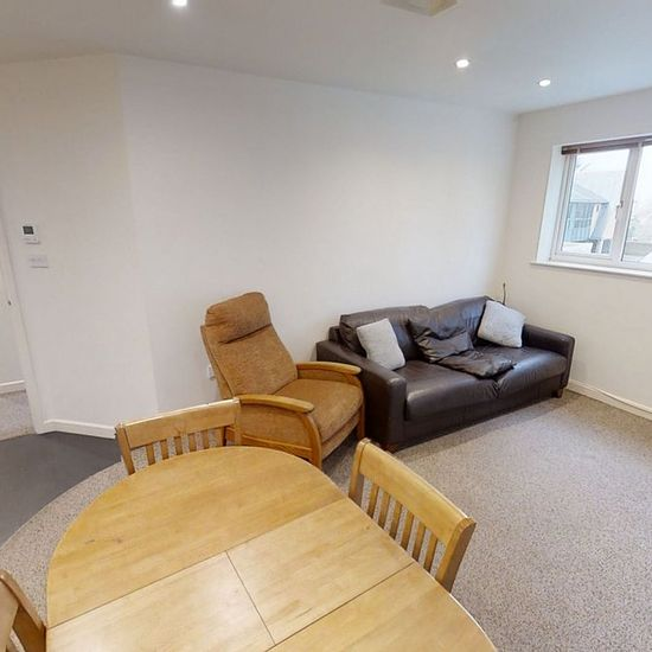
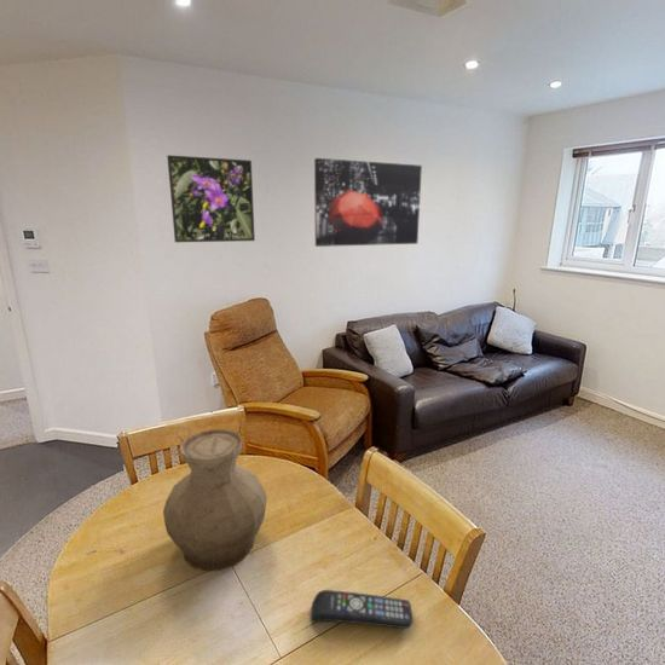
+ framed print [166,154,256,243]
+ vase [162,428,268,572]
+ remote control [310,589,414,630]
+ wall art [313,157,423,248]
